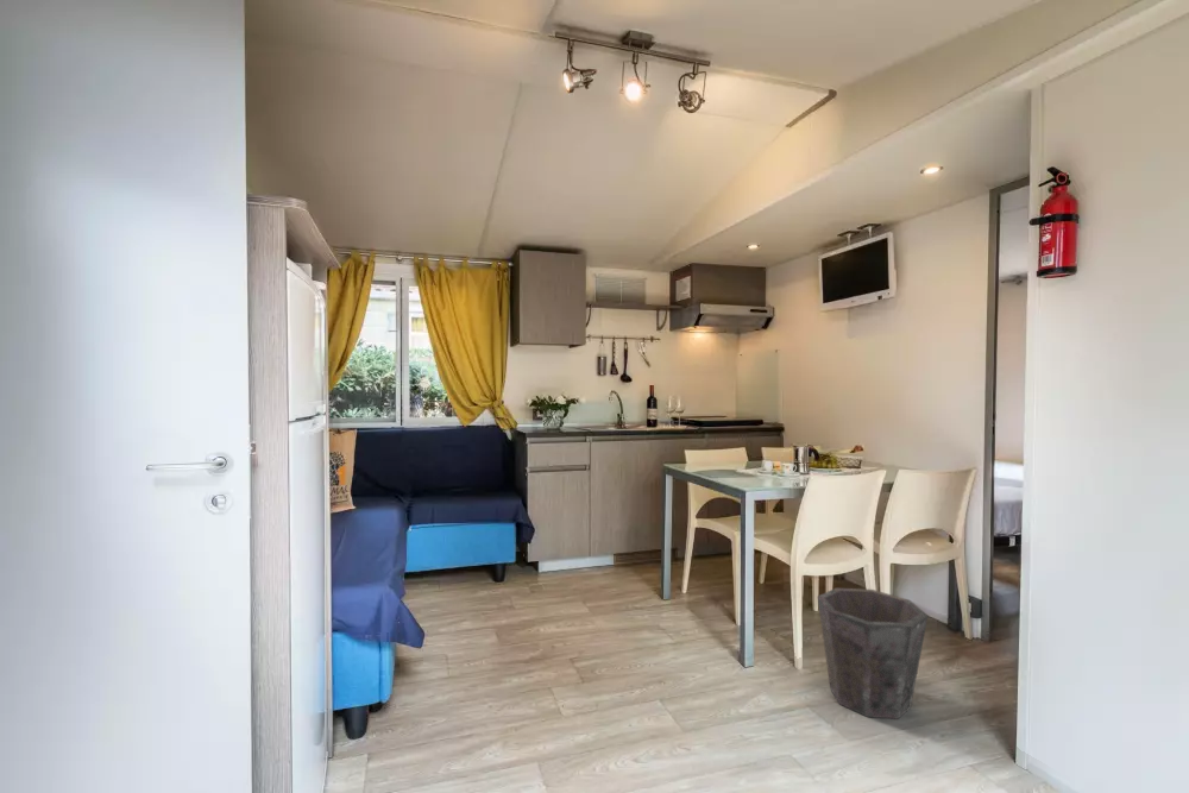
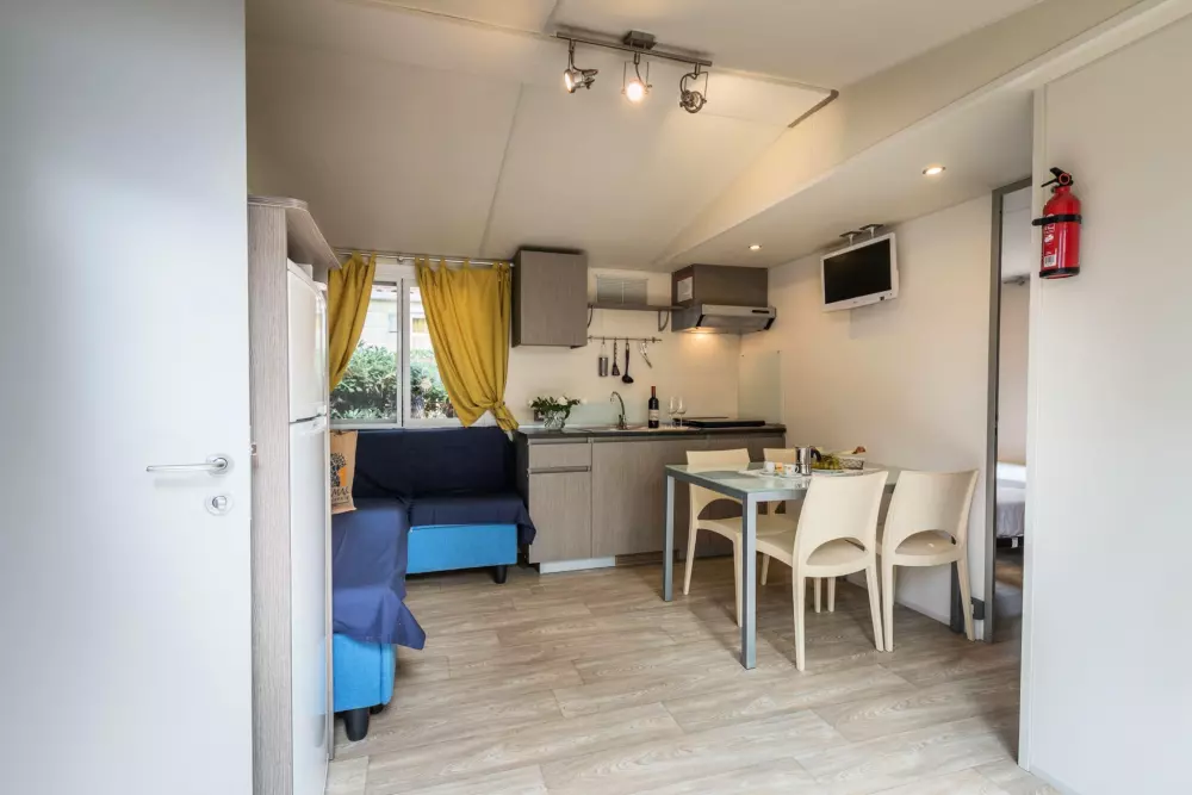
- waste bin [817,587,929,720]
